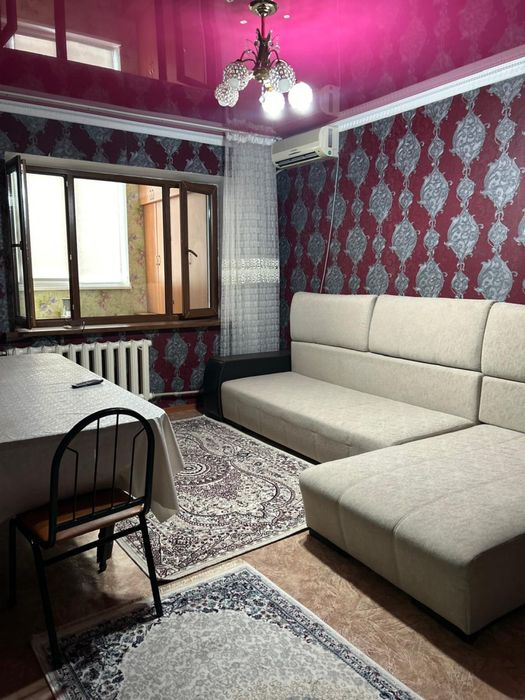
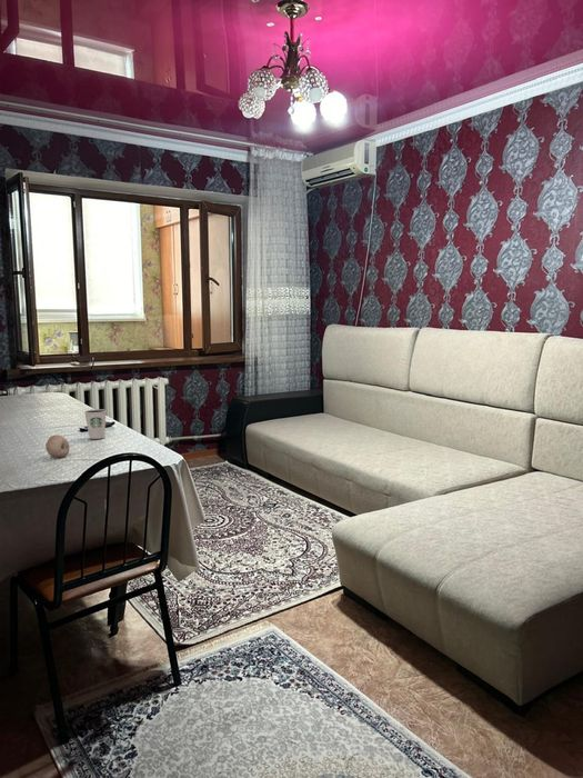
+ dixie cup [83,408,108,440]
+ fruit [44,433,71,459]
